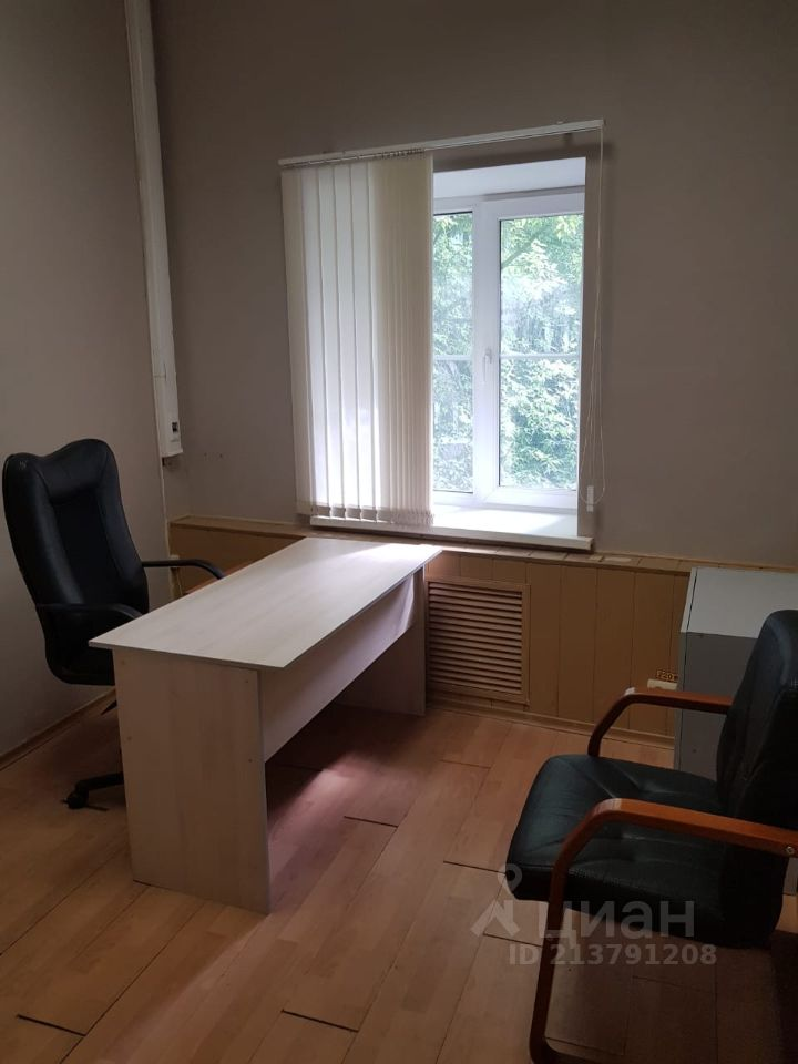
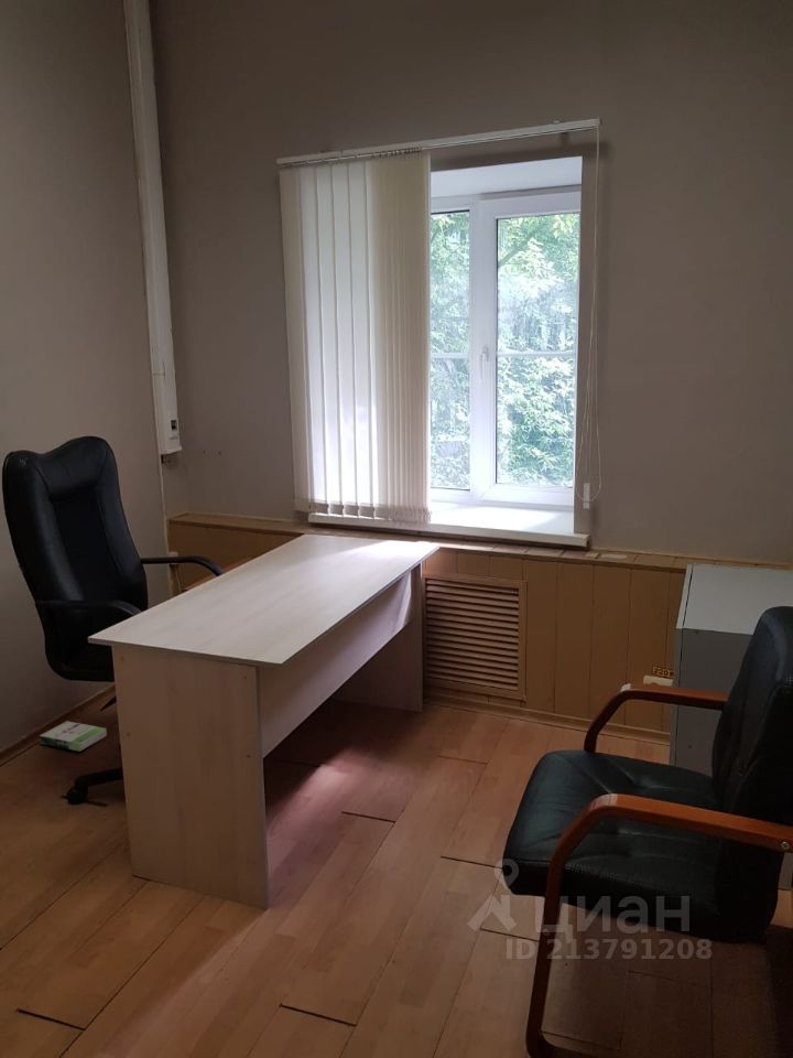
+ box [37,721,108,753]
